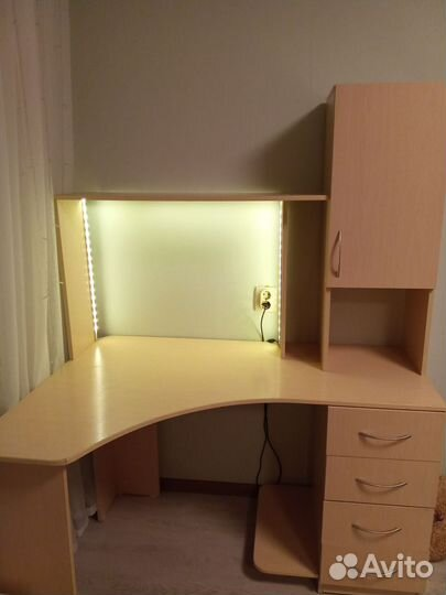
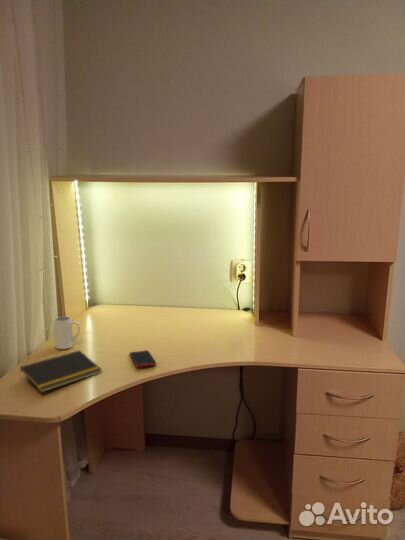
+ notepad [19,349,103,394]
+ mug [53,316,81,350]
+ cell phone [129,349,157,368]
